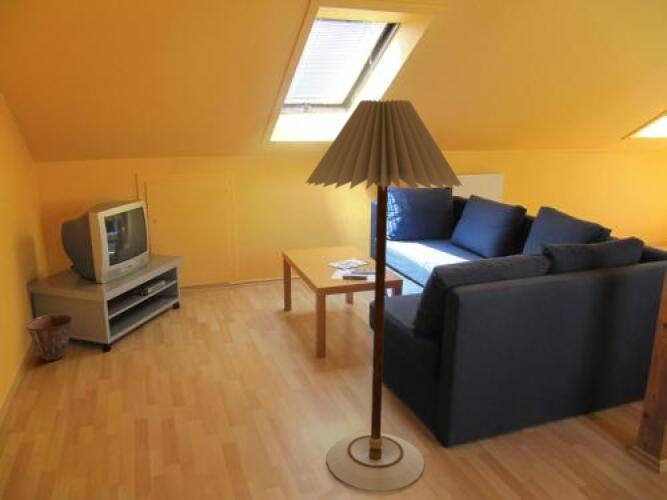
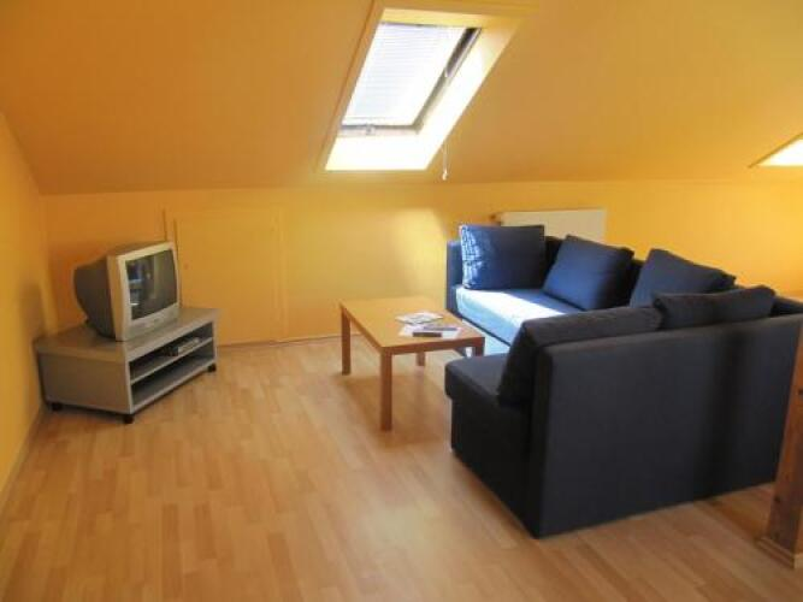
- floor lamp [305,98,463,491]
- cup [25,313,74,362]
